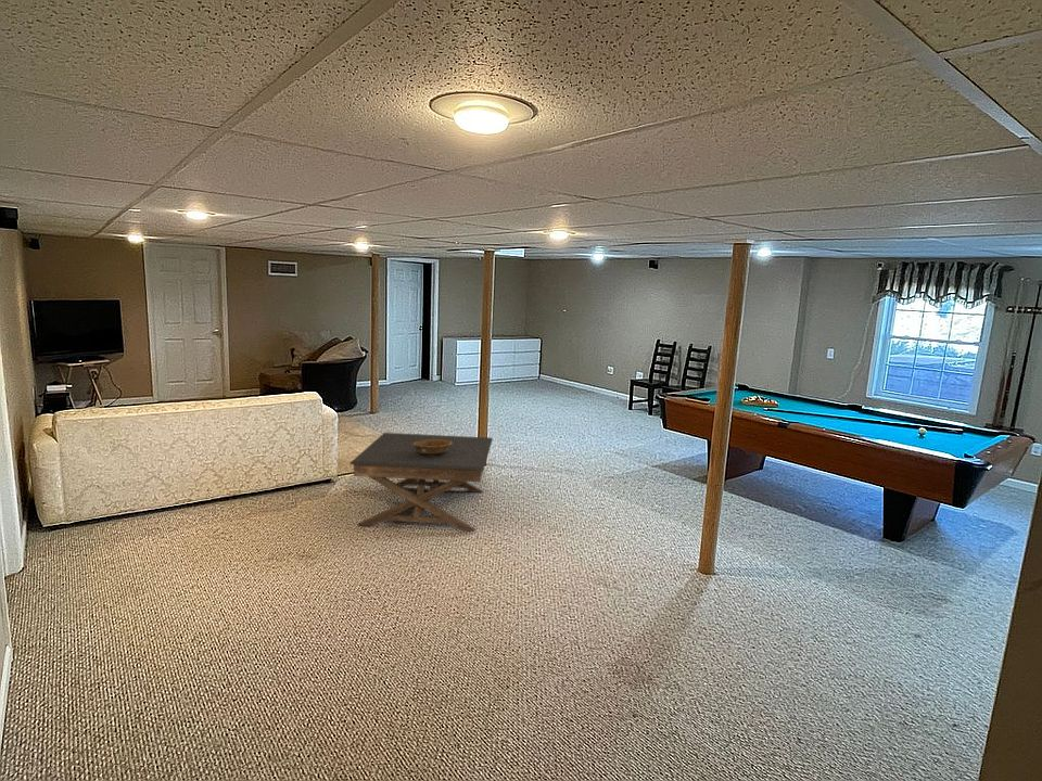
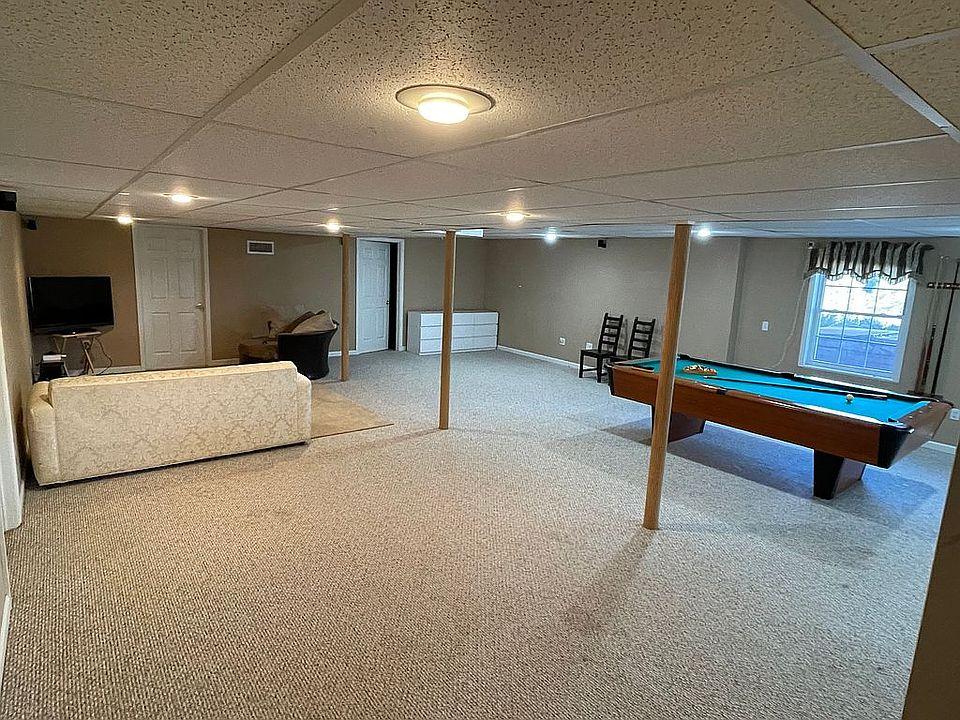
- decorative bowl [412,439,453,457]
- coffee table [348,432,494,532]
